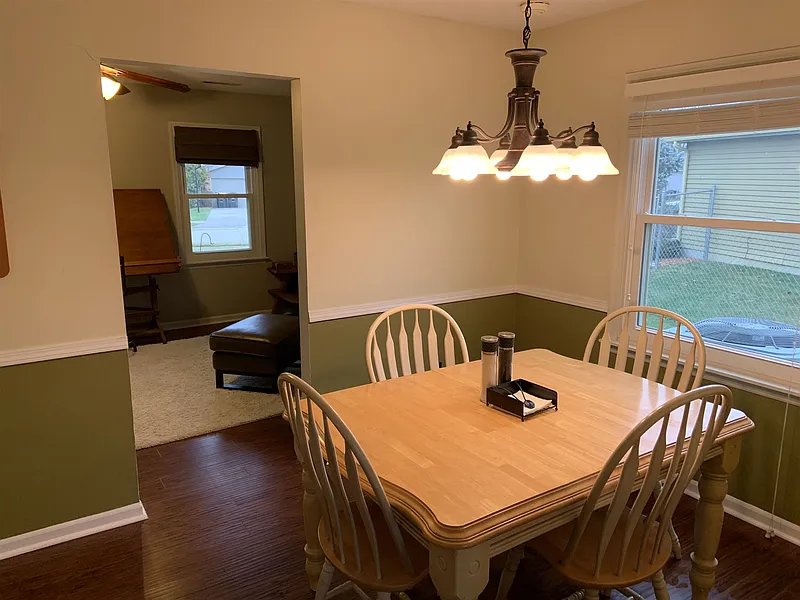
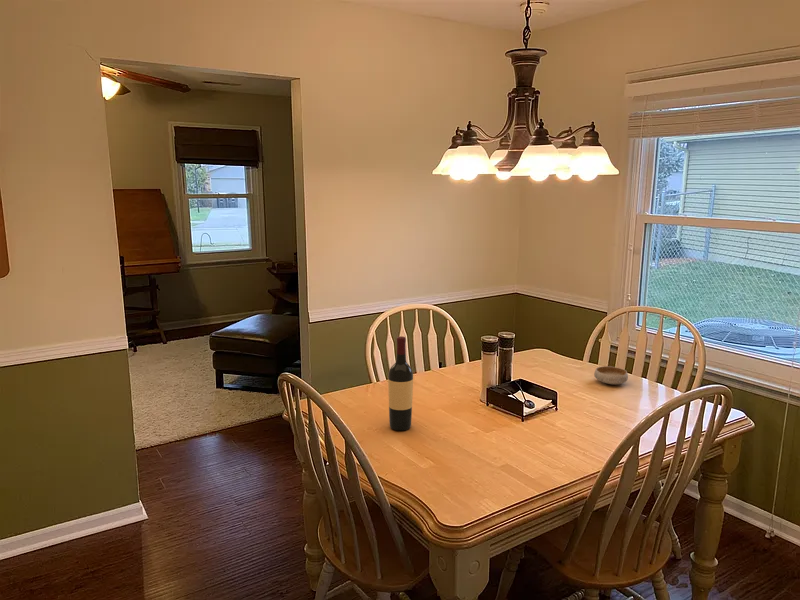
+ wine bottle [387,335,414,431]
+ bowl [593,365,629,385]
